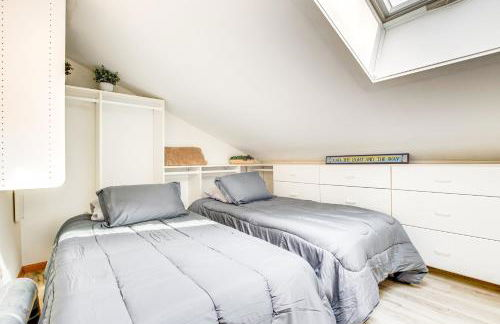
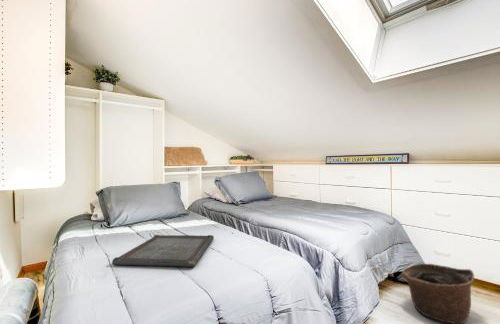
+ basket [401,263,475,324]
+ serving tray [111,234,215,268]
